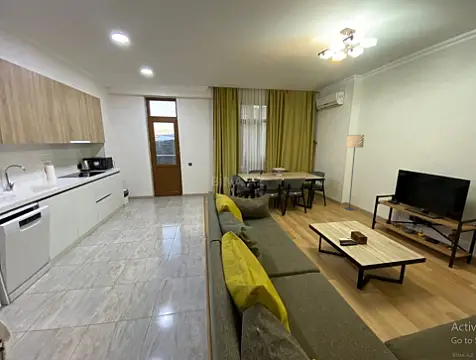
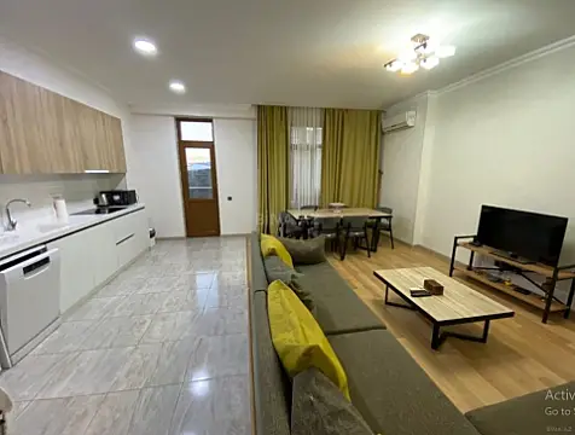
- floor lamp [343,134,365,211]
